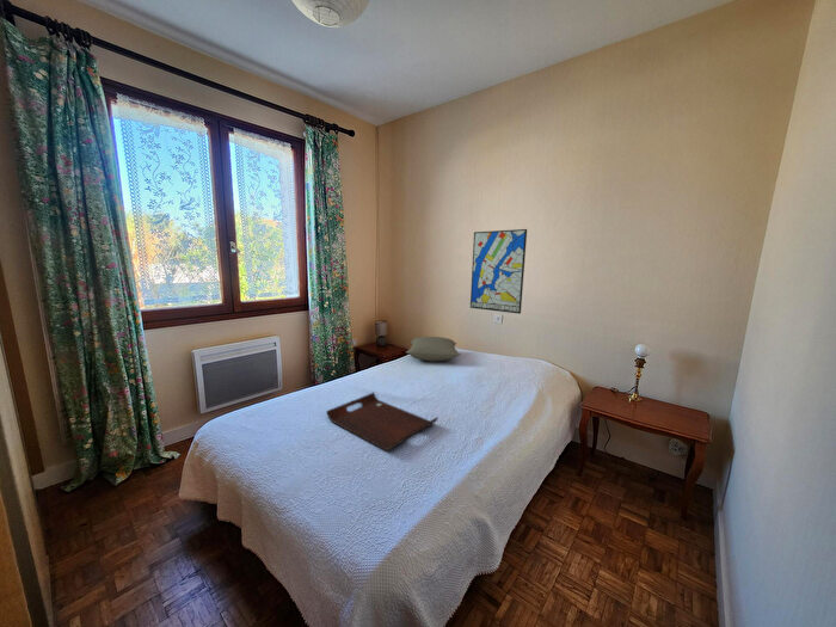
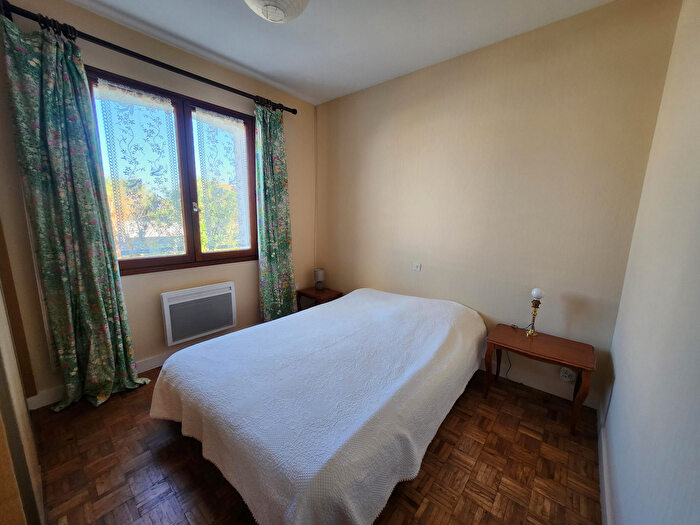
- wall art [469,228,528,315]
- pillow [405,336,461,362]
- serving tray [325,392,439,451]
